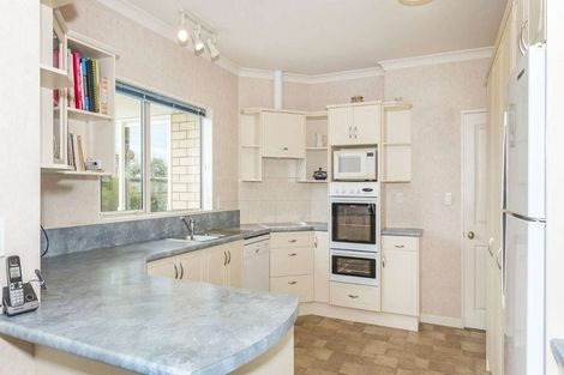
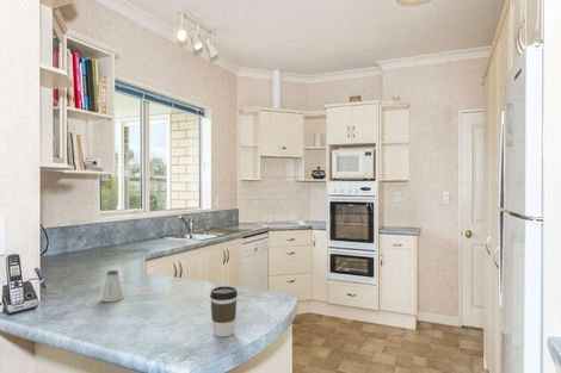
+ coffee cup [209,285,239,338]
+ saltshaker [101,269,124,303]
